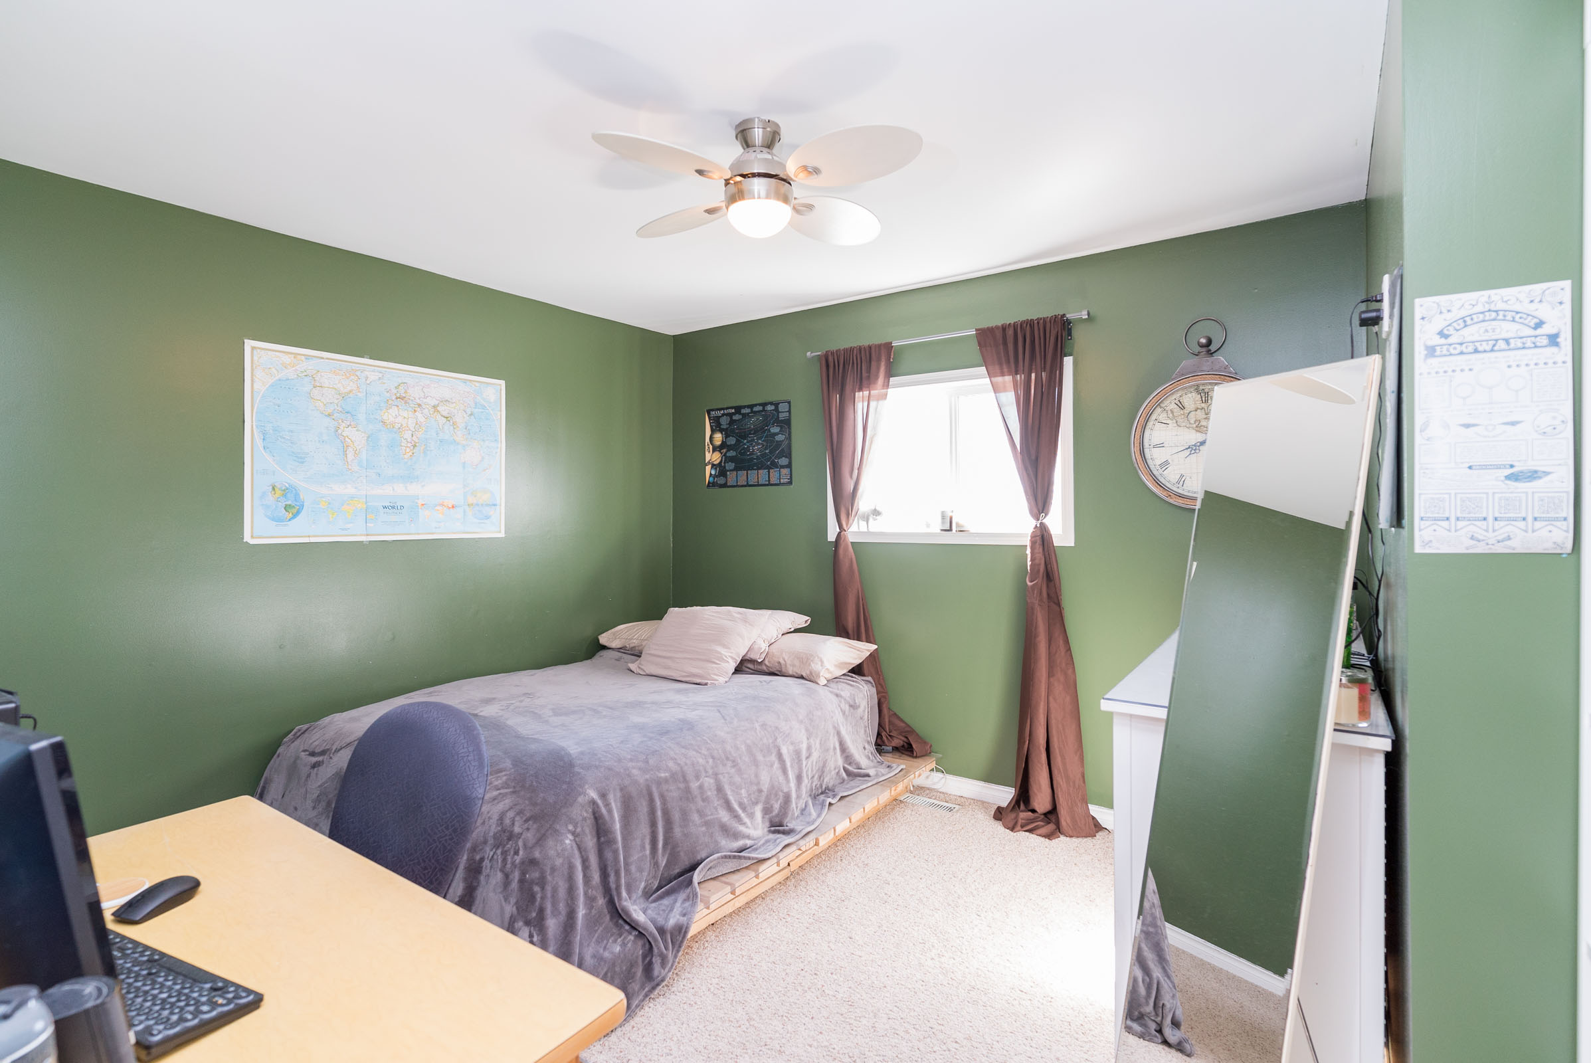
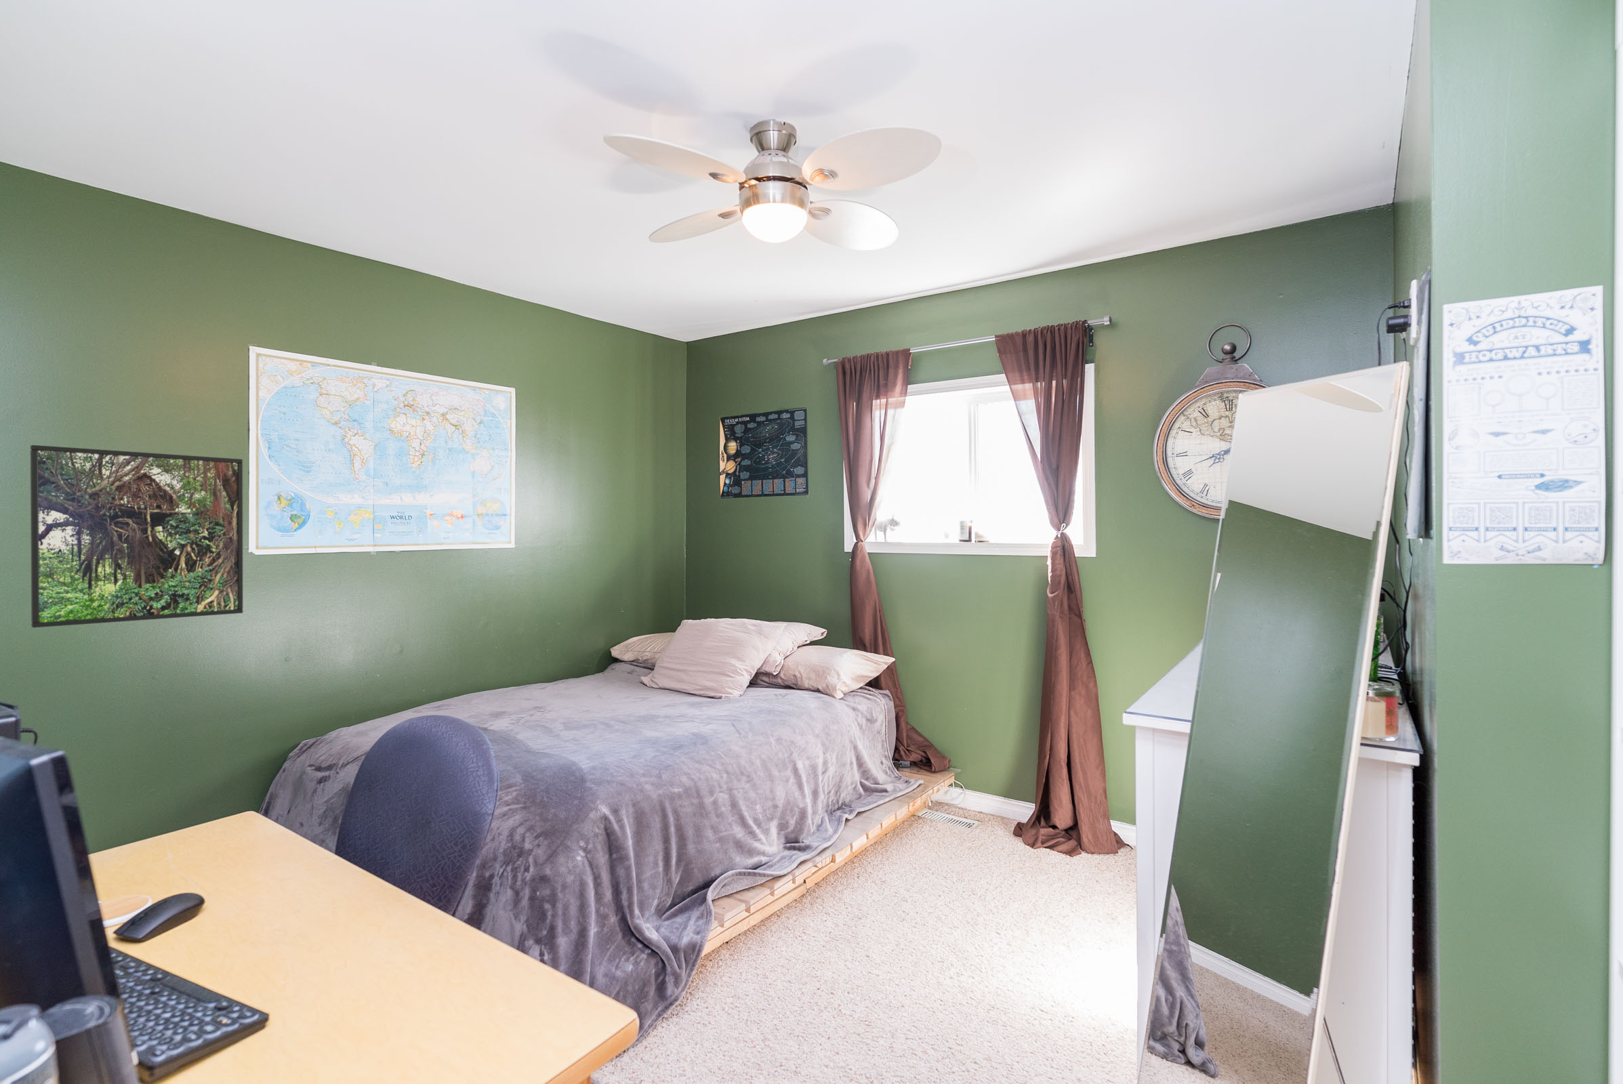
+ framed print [30,444,243,628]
